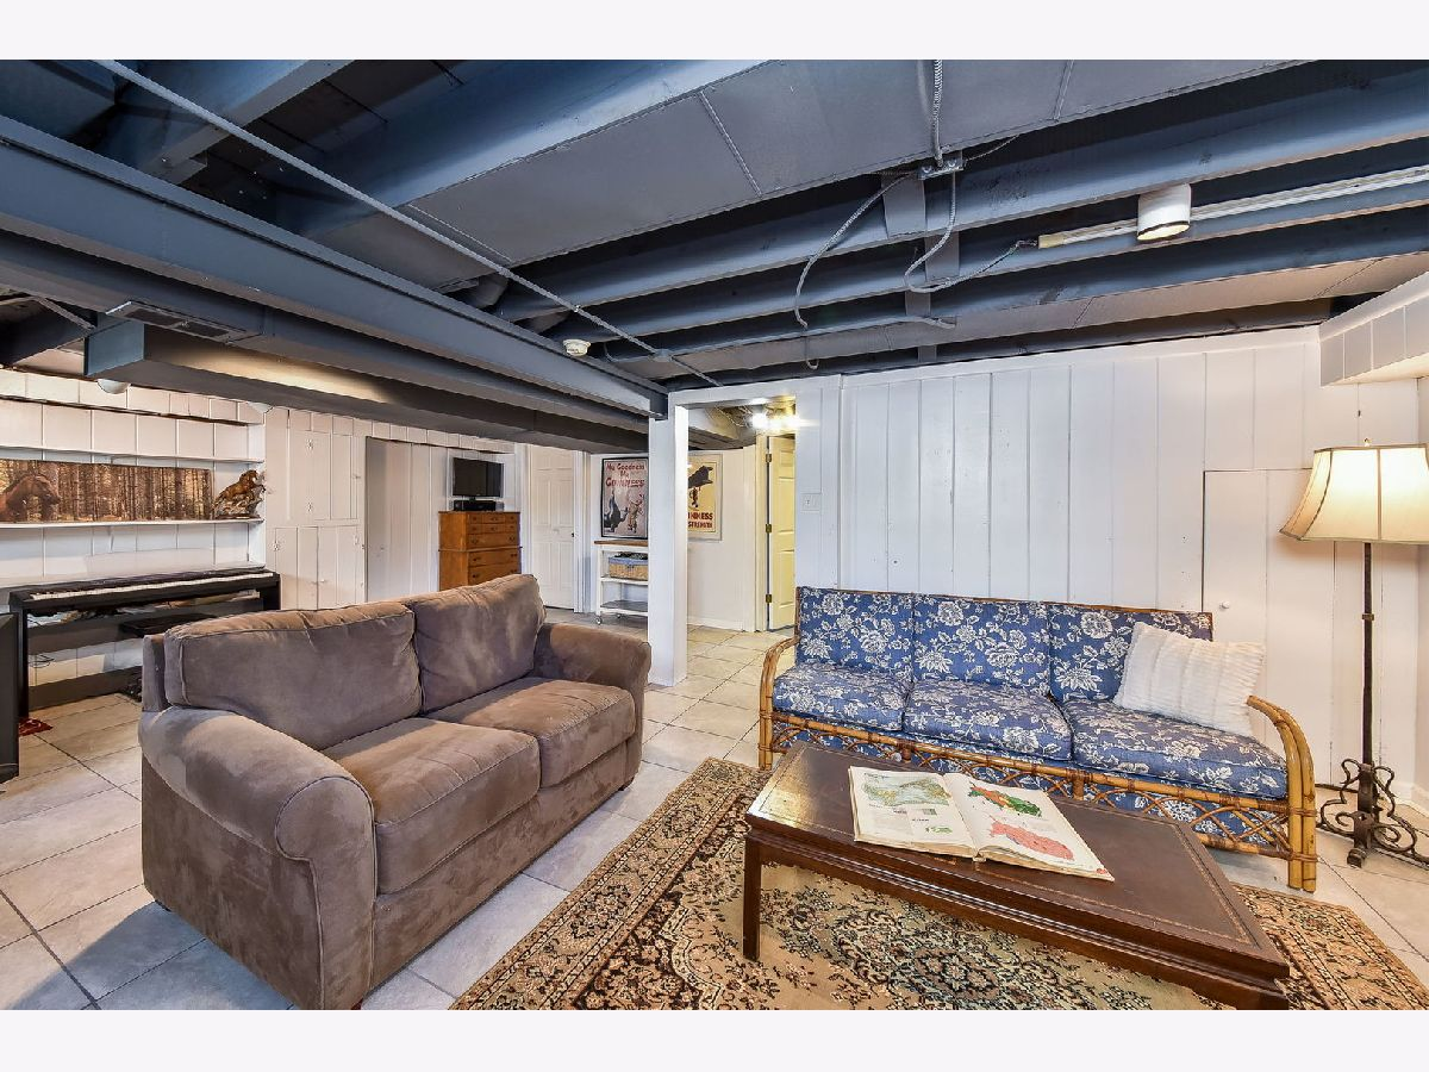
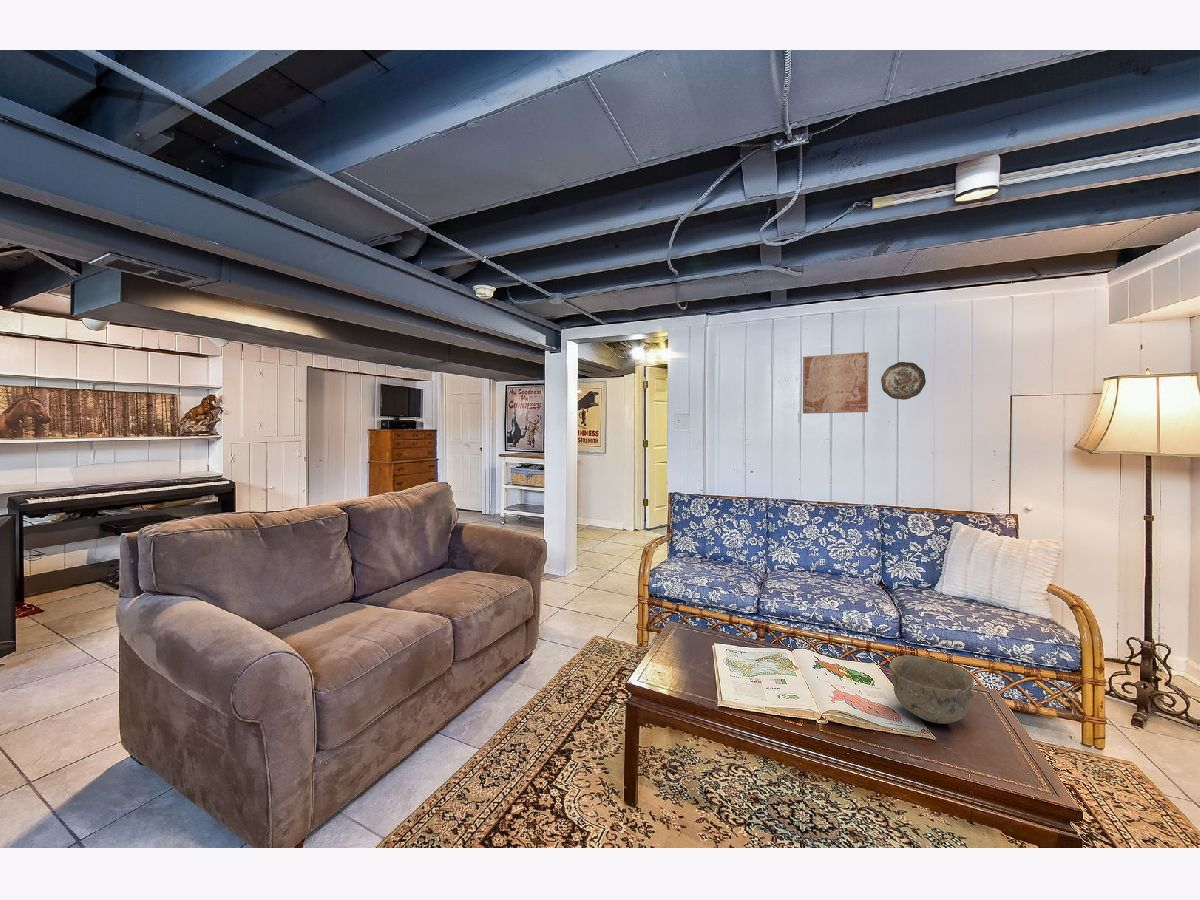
+ wall art [802,351,870,415]
+ bowl [889,654,975,725]
+ decorative plate [880,361,927,401]
